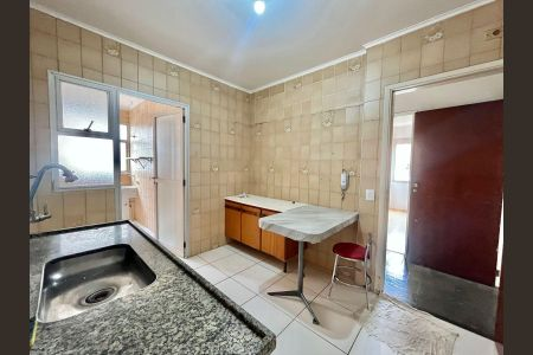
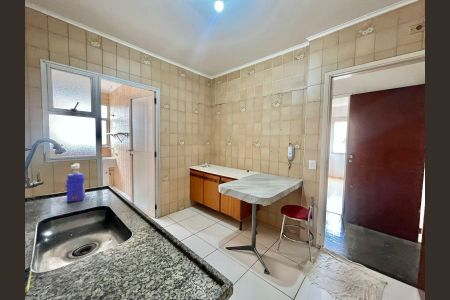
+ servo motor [65,162,86,203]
